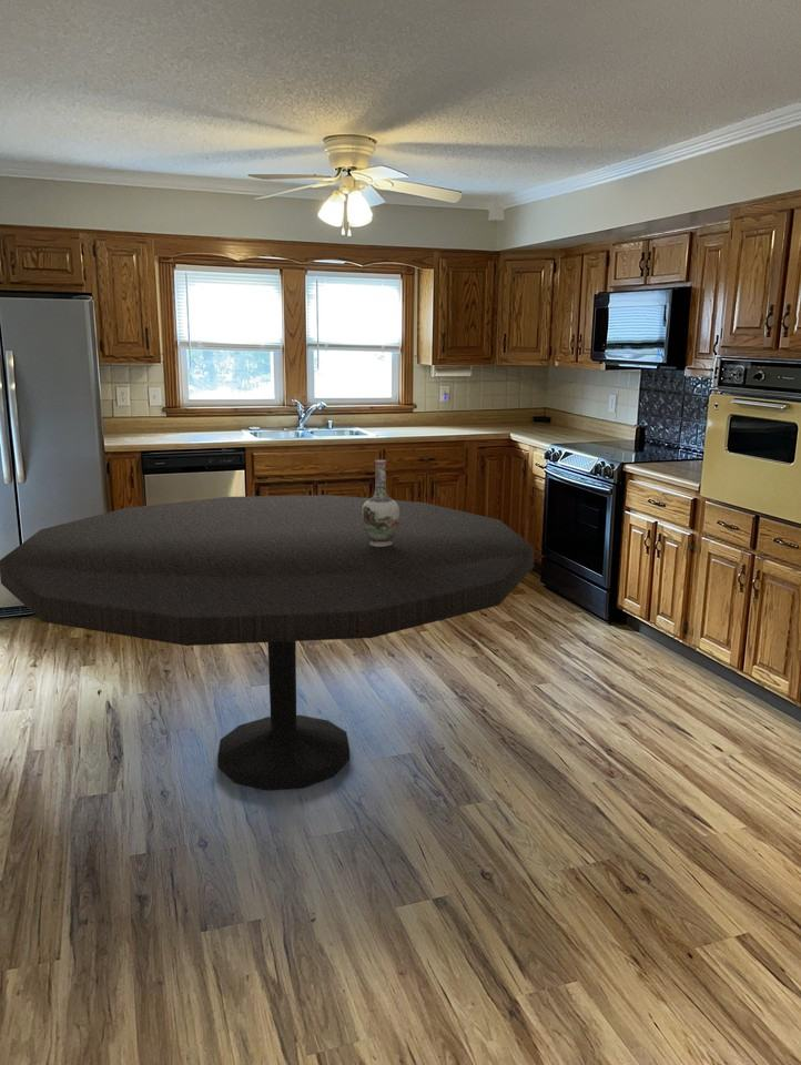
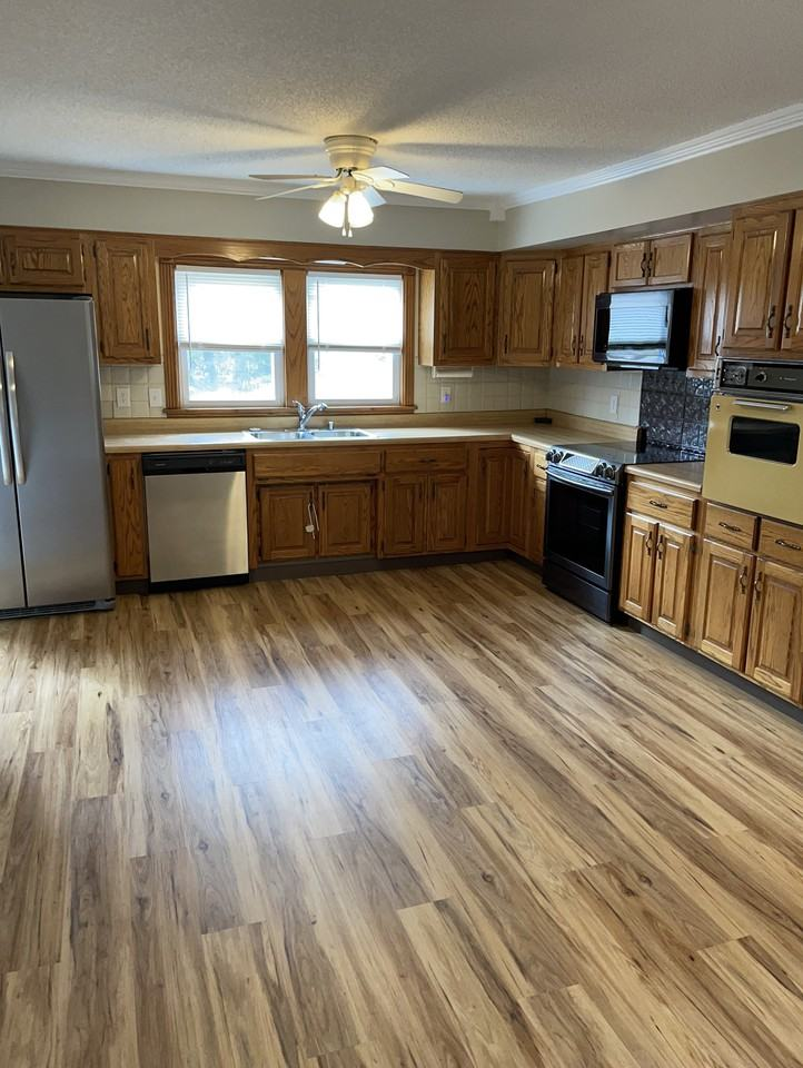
- dining table [0,494,536,791]
- vase [362,459,399,547]
